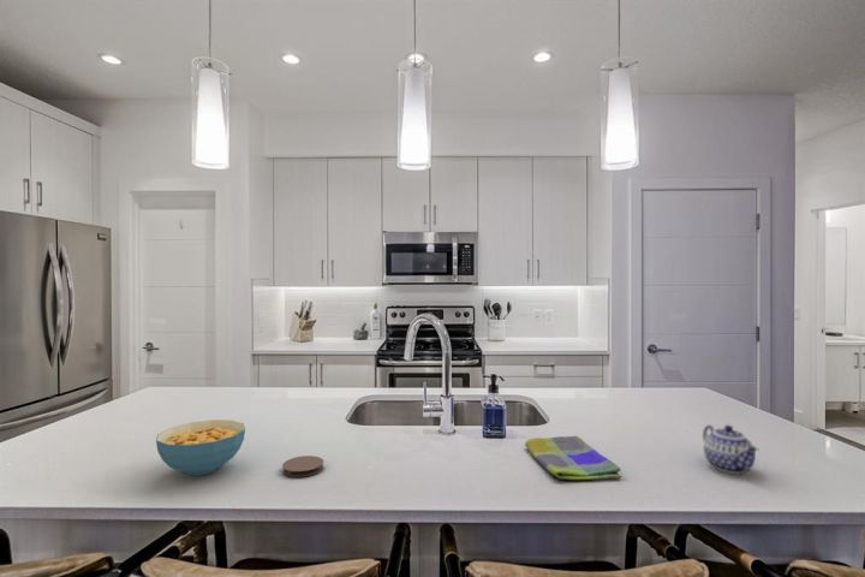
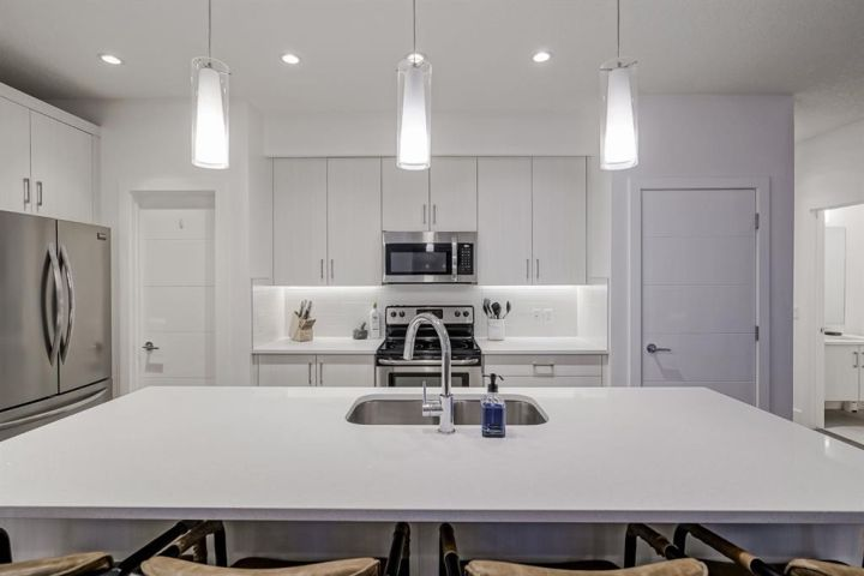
- cereal bowl [155,418,246,477]
- dish towel [524,435,622,481]
- teapot [702,424,759,475]
- coaster [281,454,324,478]
